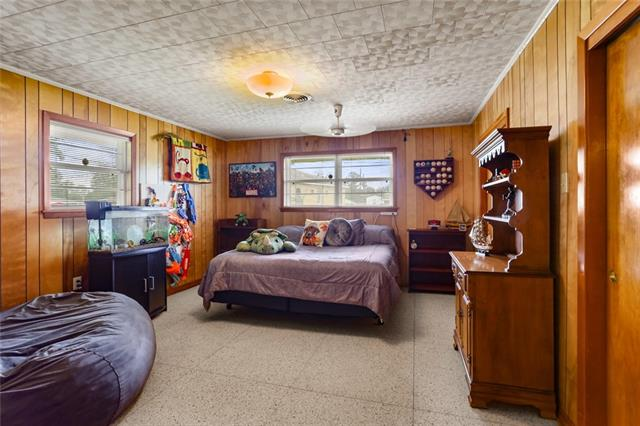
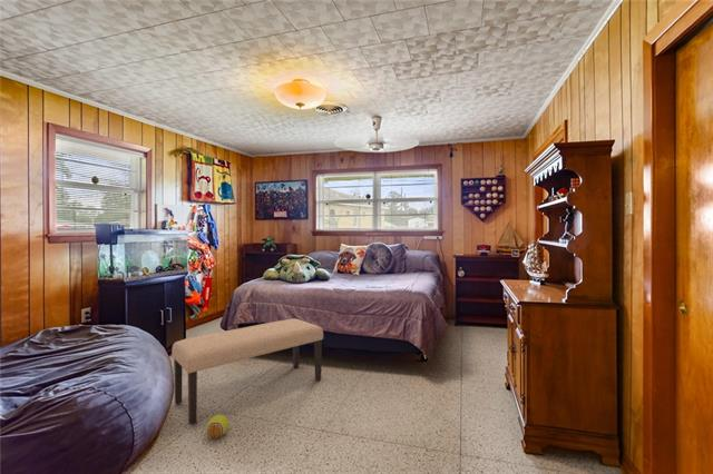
+ bench [170,317,324,426]
+ ball [205,414,229,440]
